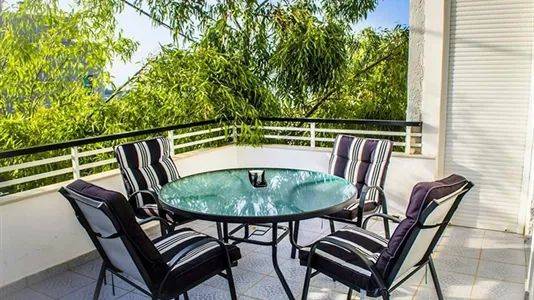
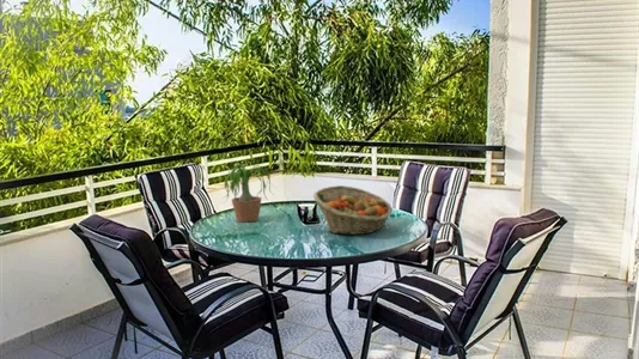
+ potted plant [220,164,282,224]
+ fruit basket [312,184,394,236]
